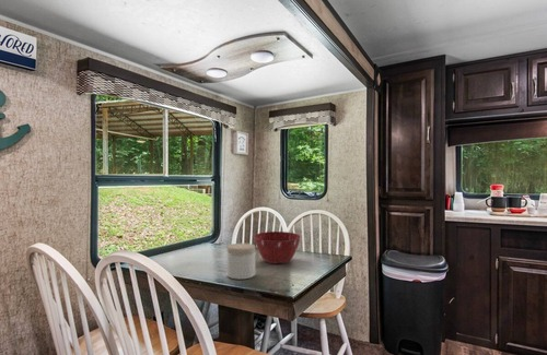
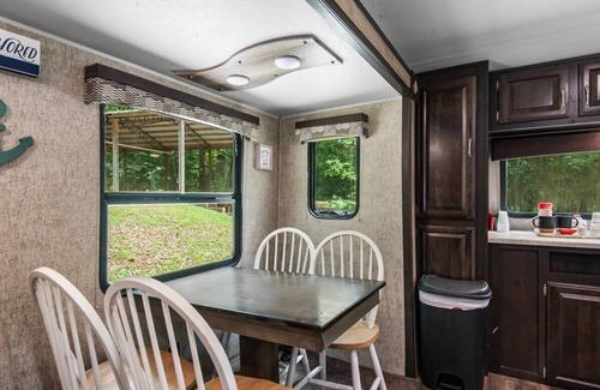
- mixing bowl [253,230,302,264]
- jar [226,242,256,281]
